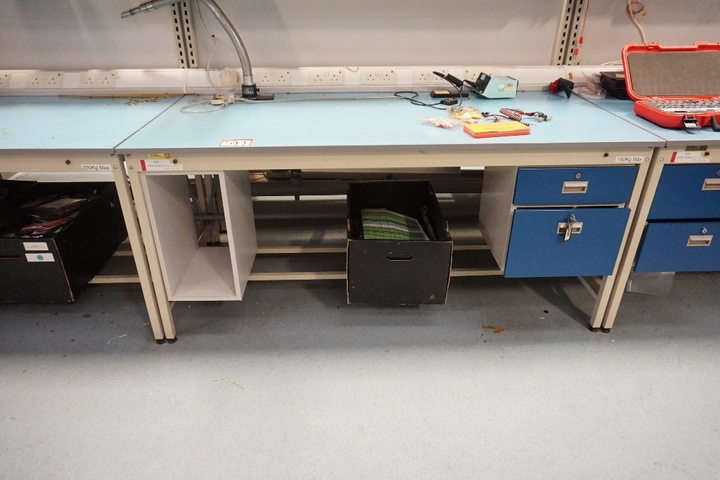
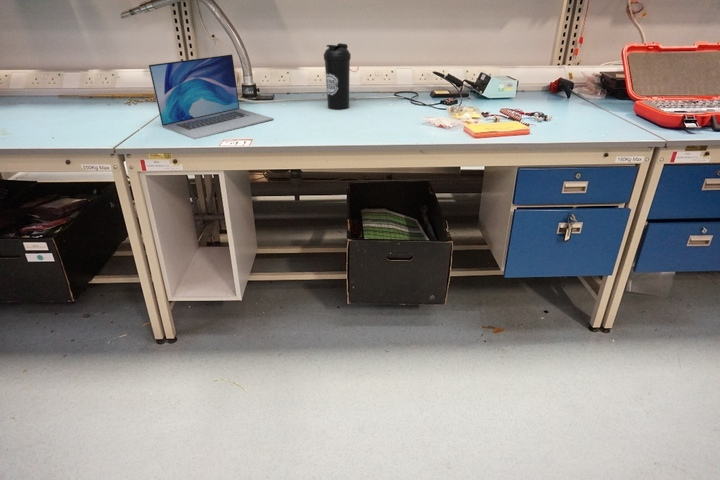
+ water bottle [323,42,352,110]
+ laptop [148,53,275,140]
